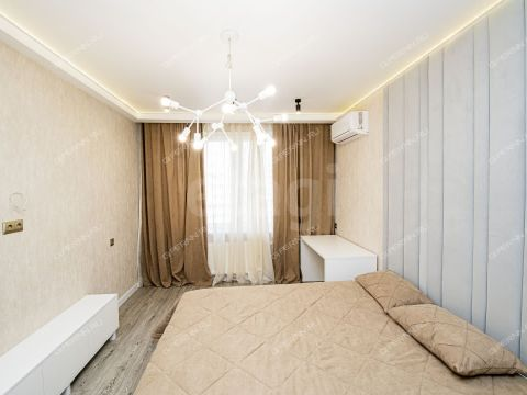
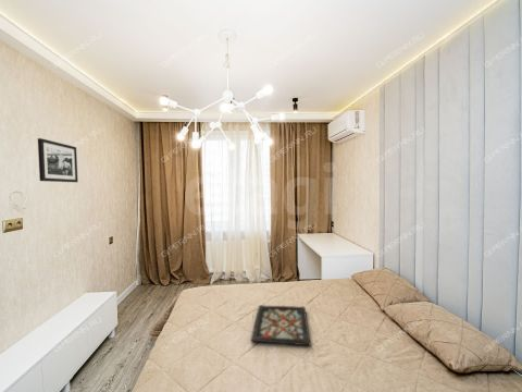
+ decorative tray [250,304,312,346]
+ picture frame [37,137,79,183]
